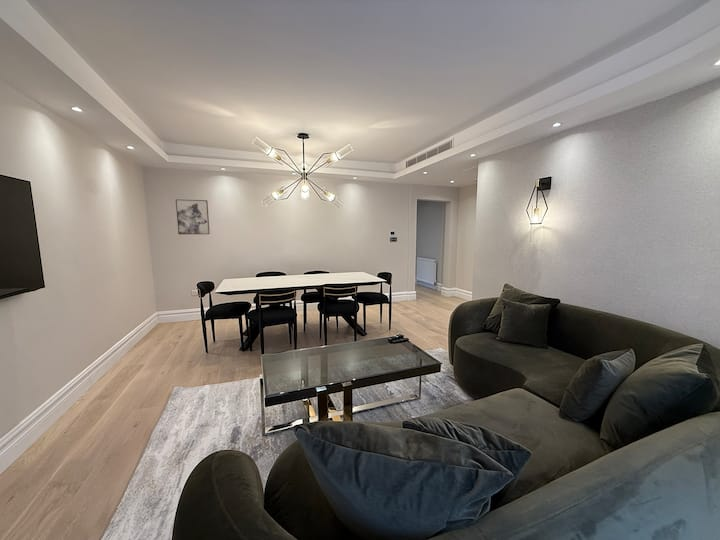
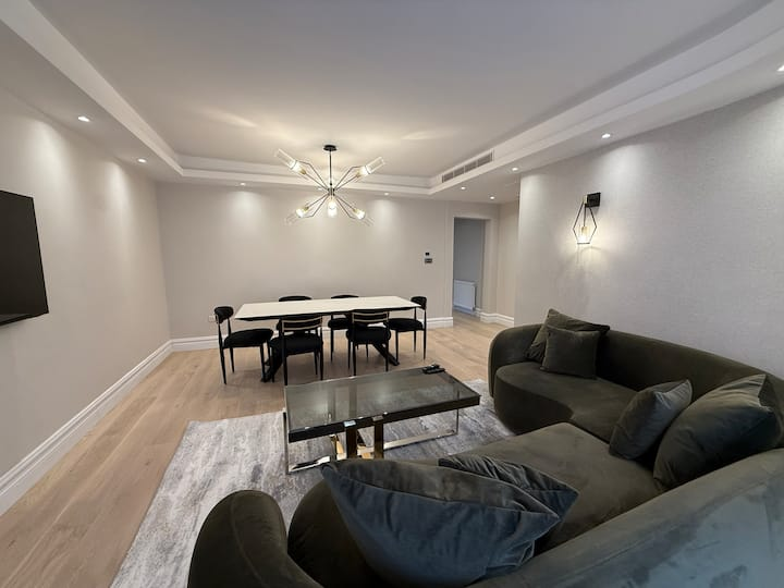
- wall art [175,199,211,235]
